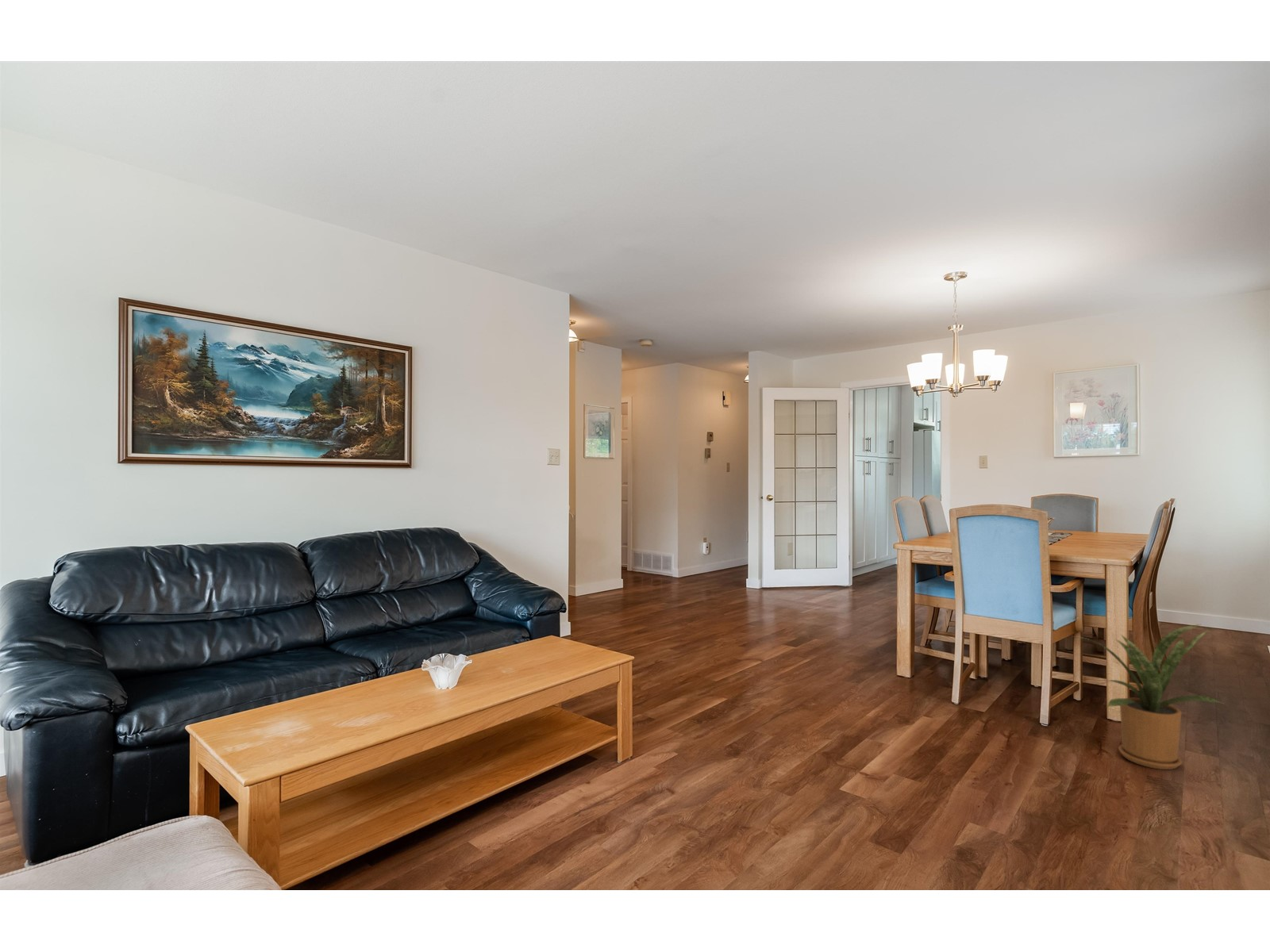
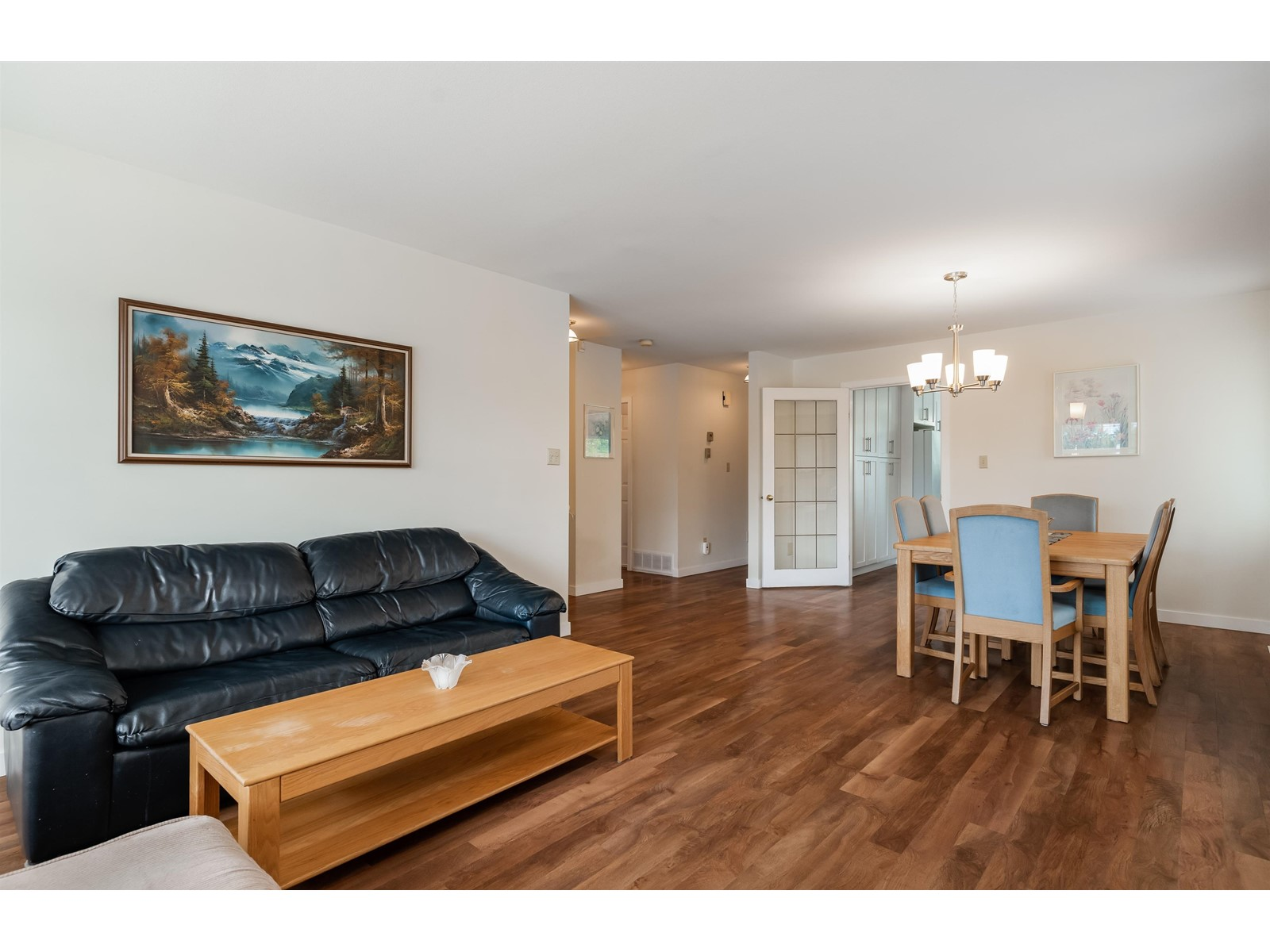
- house plant [1072,624,1224,770]
